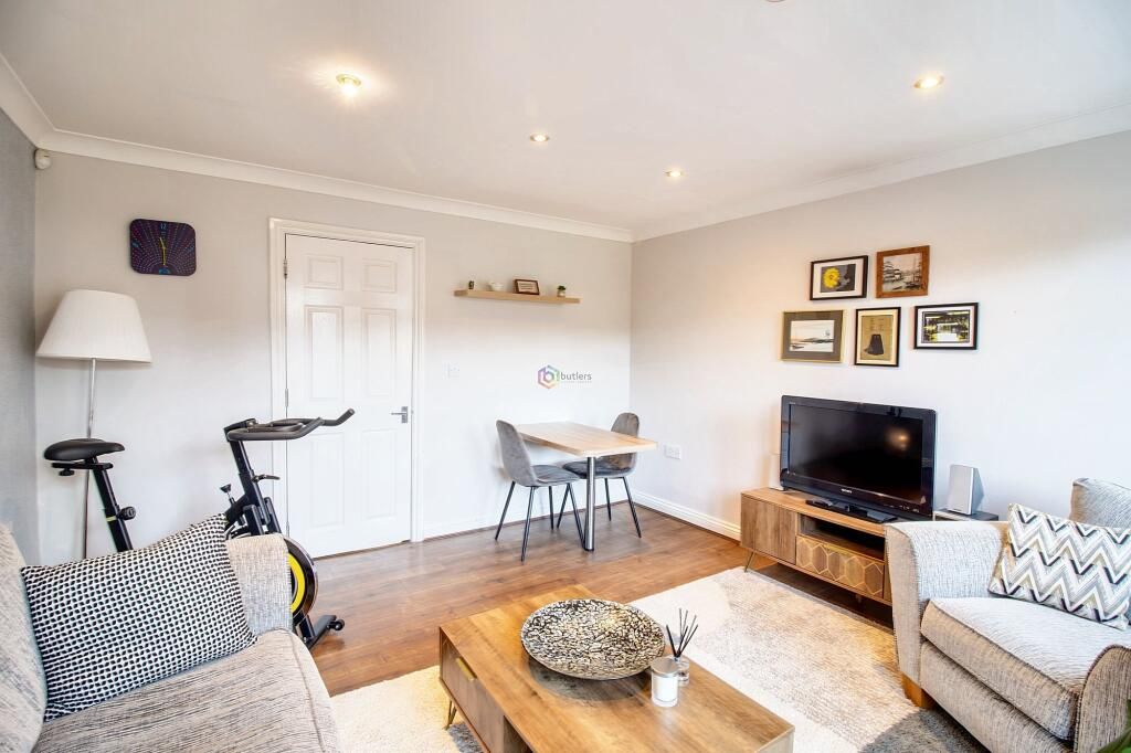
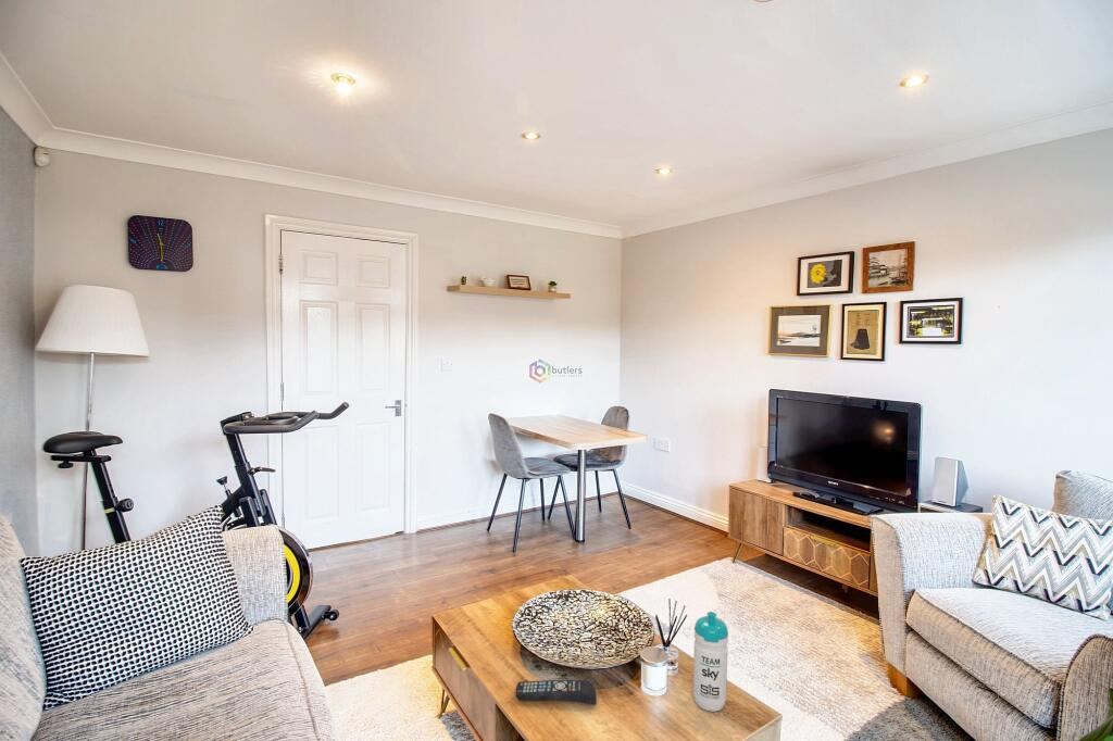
+ remote control [514,679,598,705]
+ water bottle [692,611,729,713]
